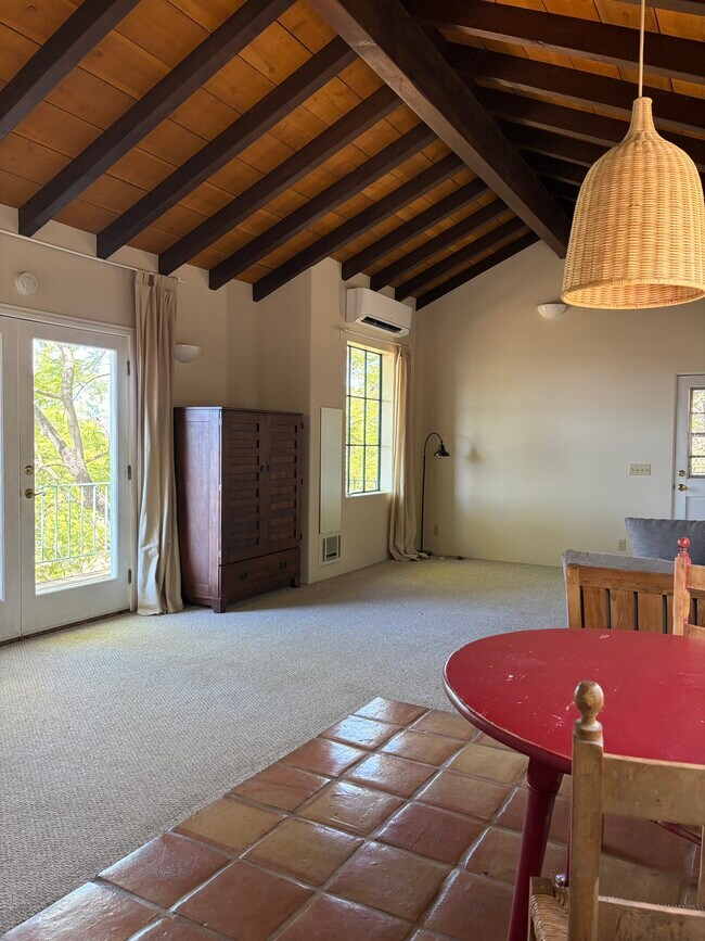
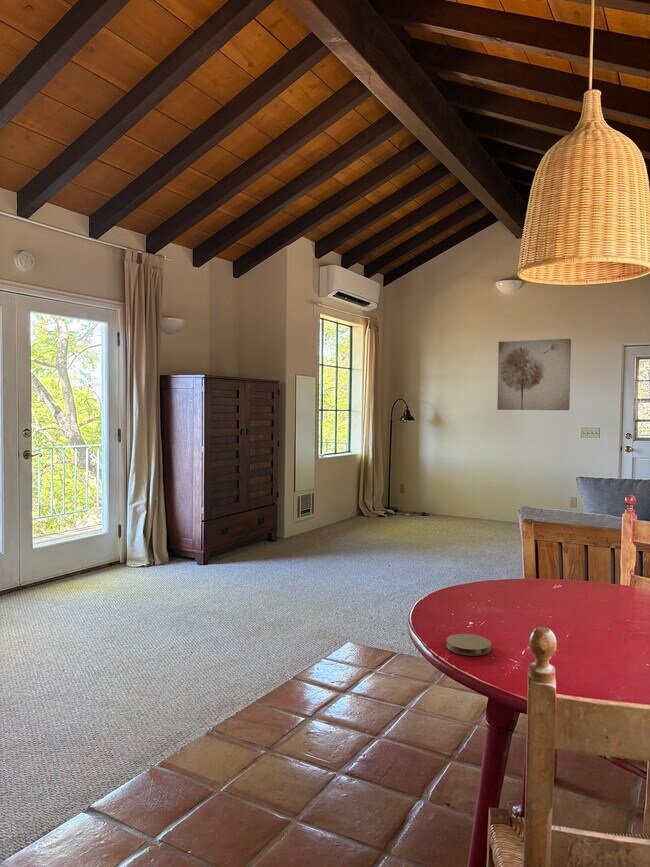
+ coaster [445,633,492,657]
+ wall art [496,338,572,411]
